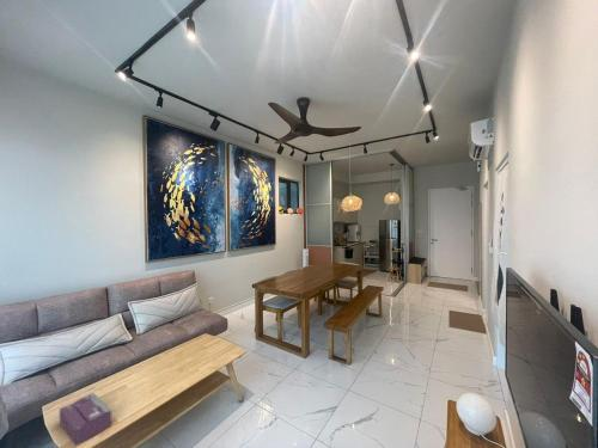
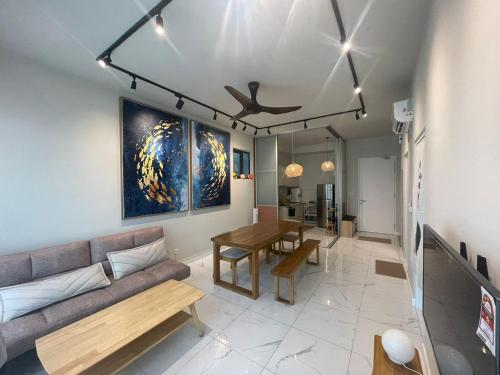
- tissue box [59,392,112,447]
